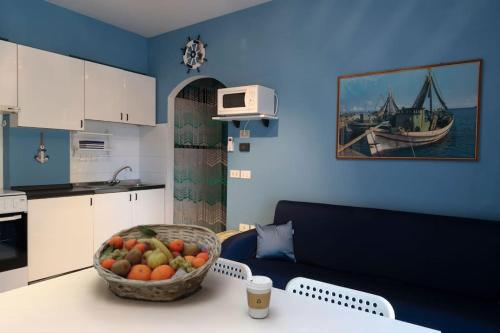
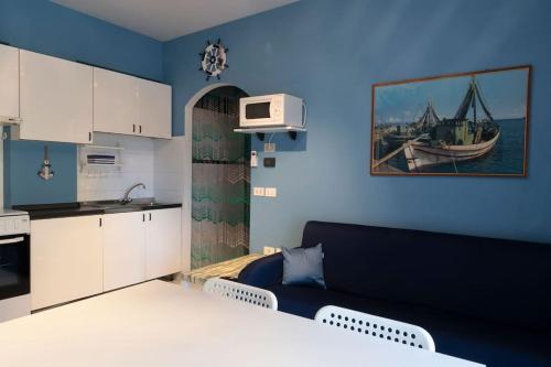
- coffee cup [245,275,273,319]
- fruit basket [92,223,222,302]
